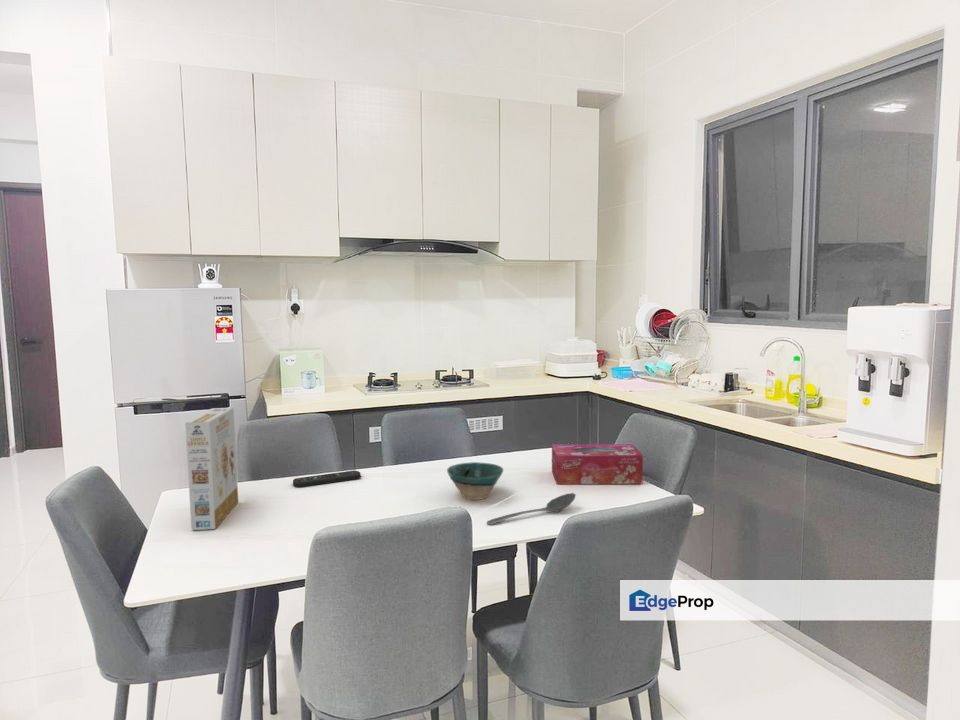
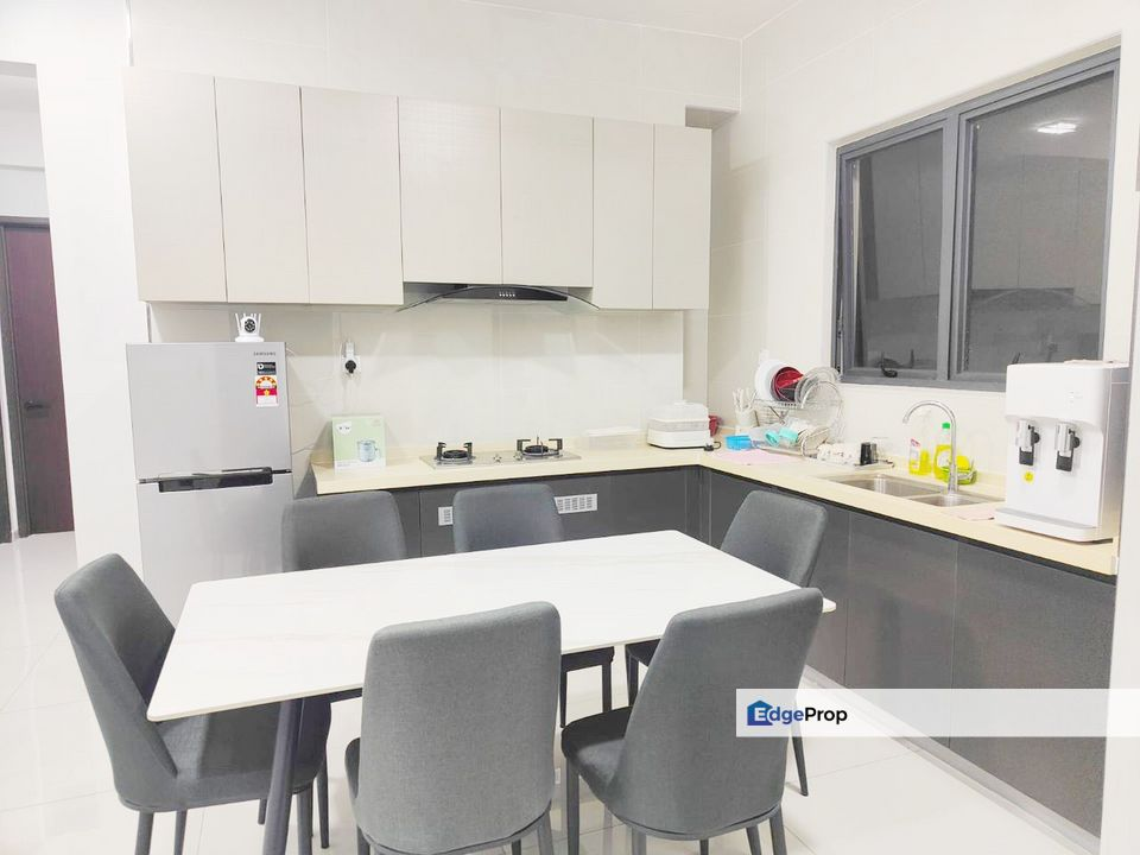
- bowl [446,461,504,501]
- remote control [292,470,362,489]
- stirrer [486,492,577,526]
- tissue box [551,443,644,485]
- cereal box [184,407,239,531]
